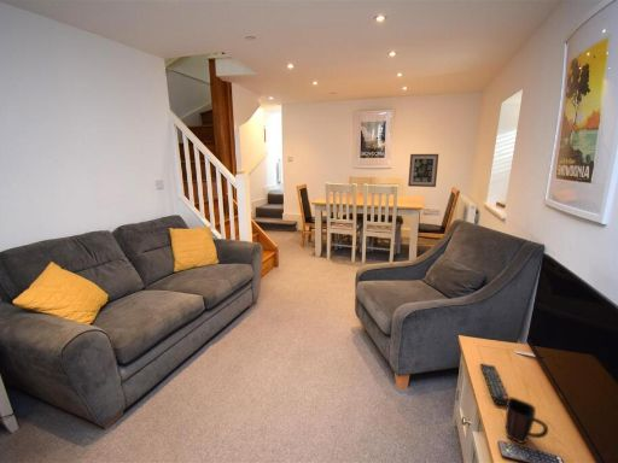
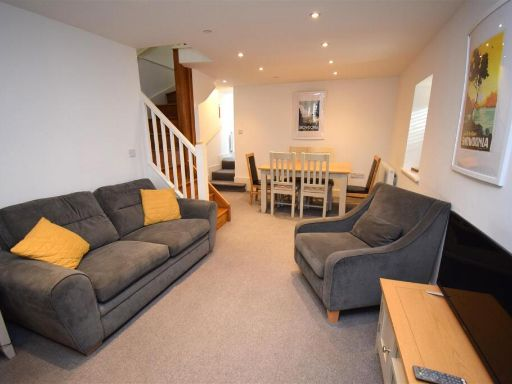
- mug [505,395,549,445]
- wall art [407,153,439,188]
- remote control [479,362,509,406]
